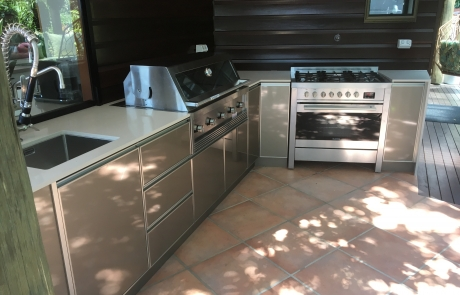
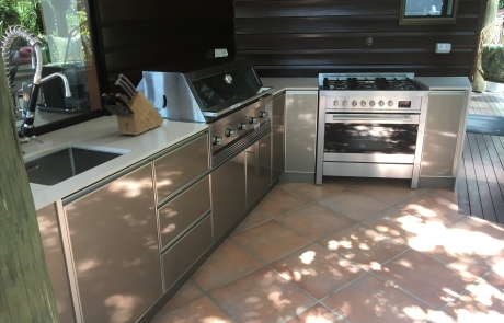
+ knife block [101,73,165,137]
